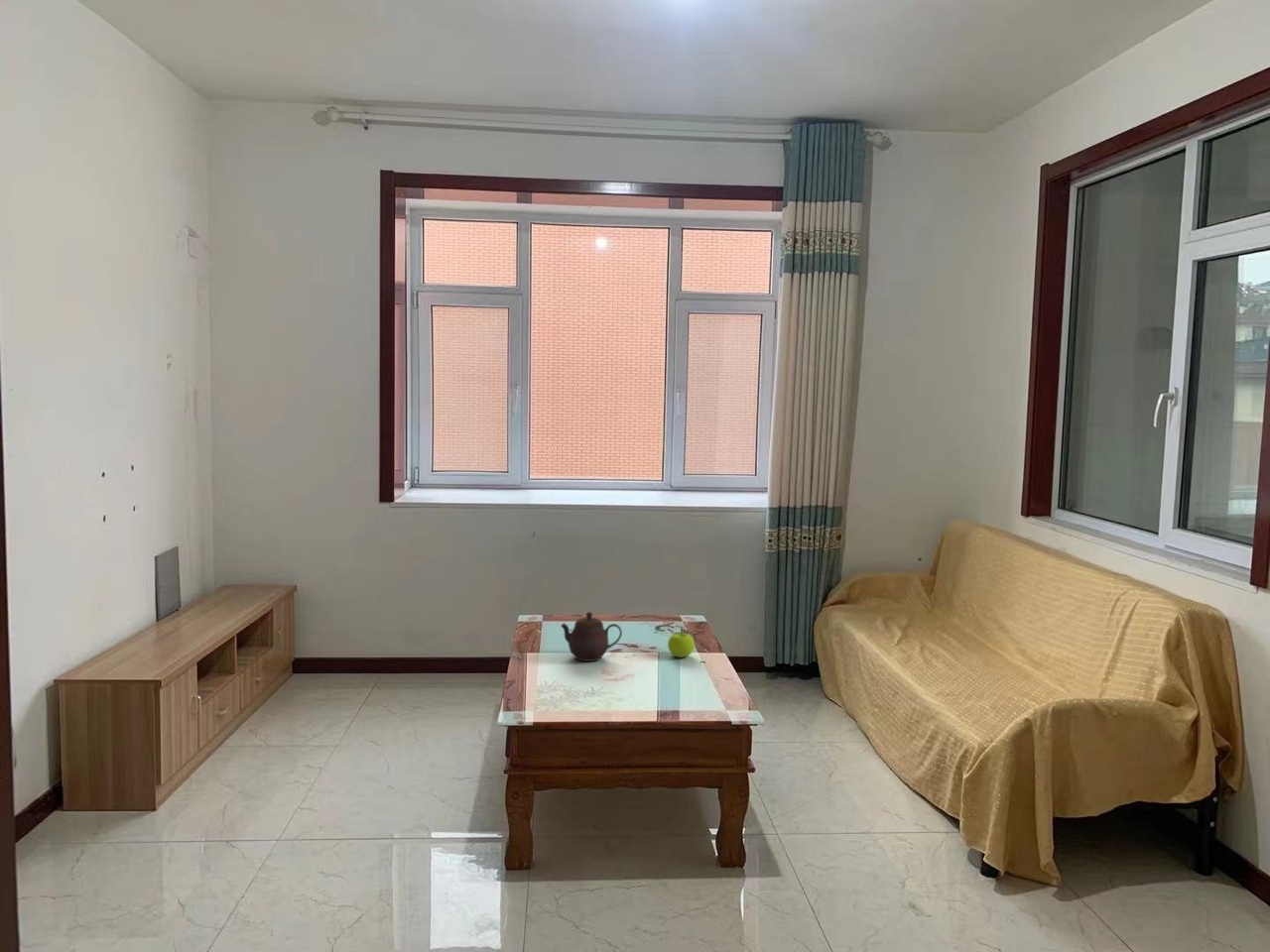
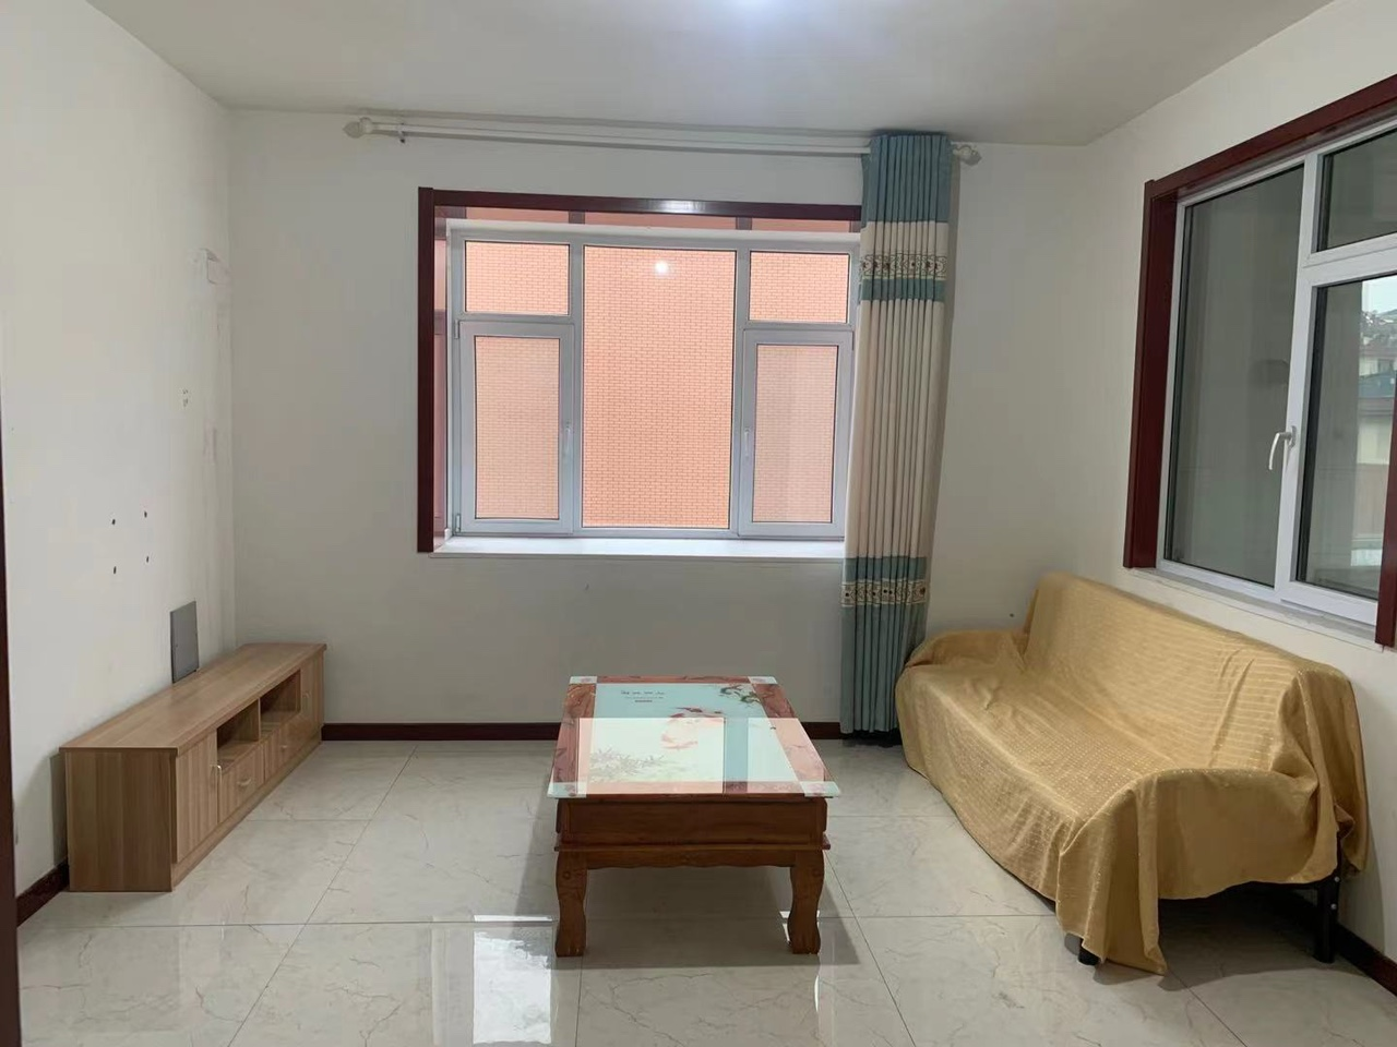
- teapot [560,611,623,662]
- fruit [667,625,696,658]
